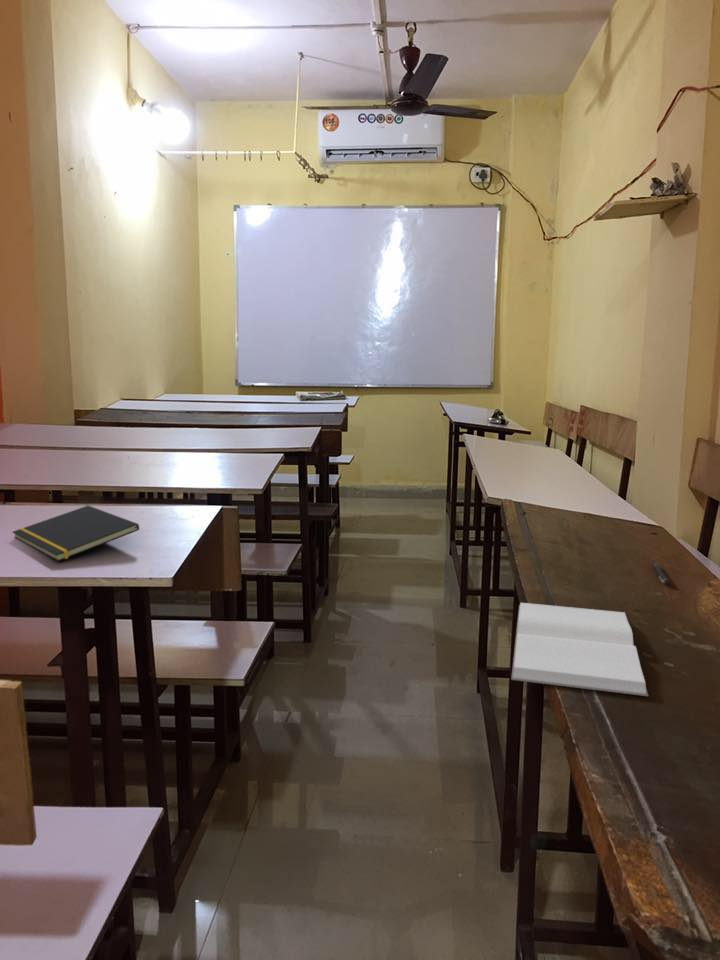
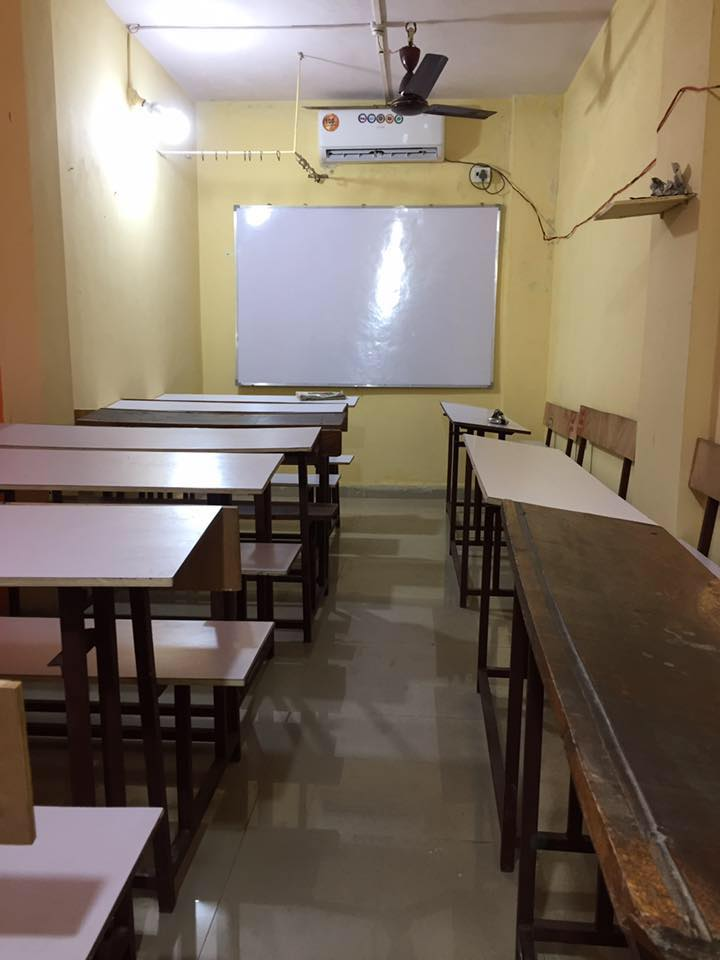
- book [510,602,649,697]
- notepad [12,505,140,562]
- pen [652,561,670,585]
